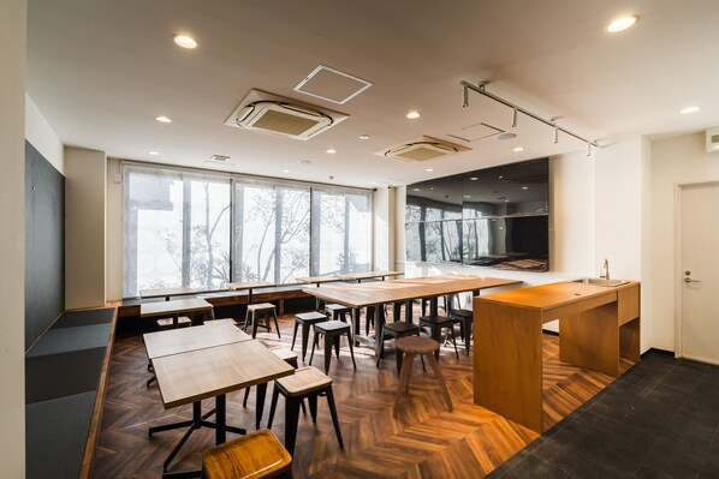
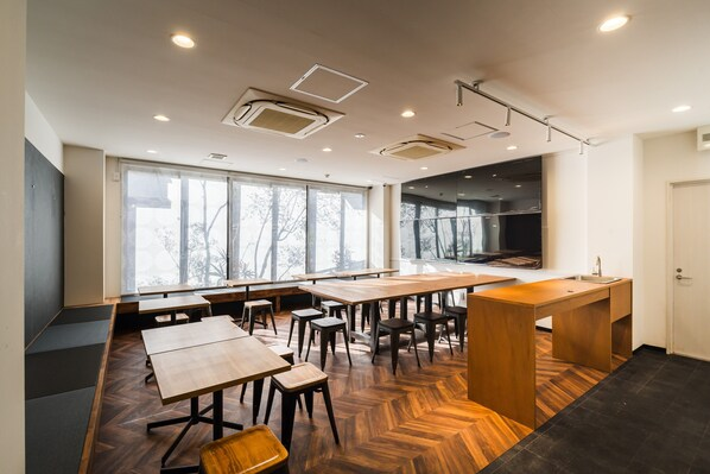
- stool [392,335,454,419]
